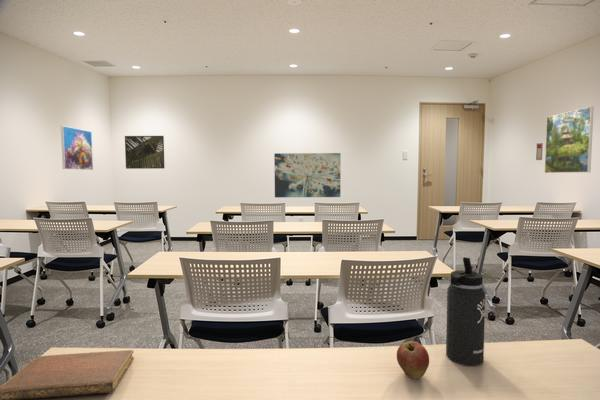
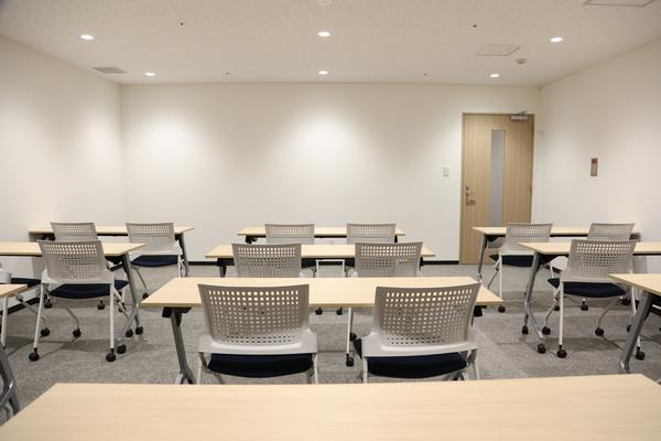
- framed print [124,135,166,170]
- wall art [273,152,342,198]
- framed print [60,125,94,171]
- apple [396,340,430,379]
- thermos bottle [445,257,487,366]
- notebook [0,349,135,400]
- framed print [544,106,594,174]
